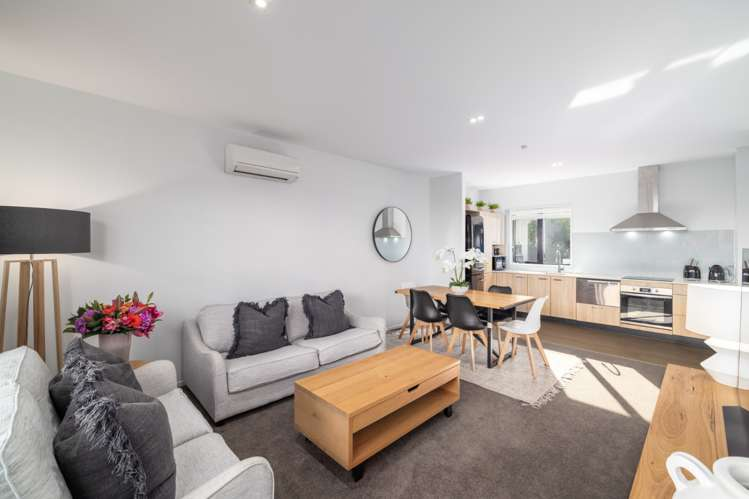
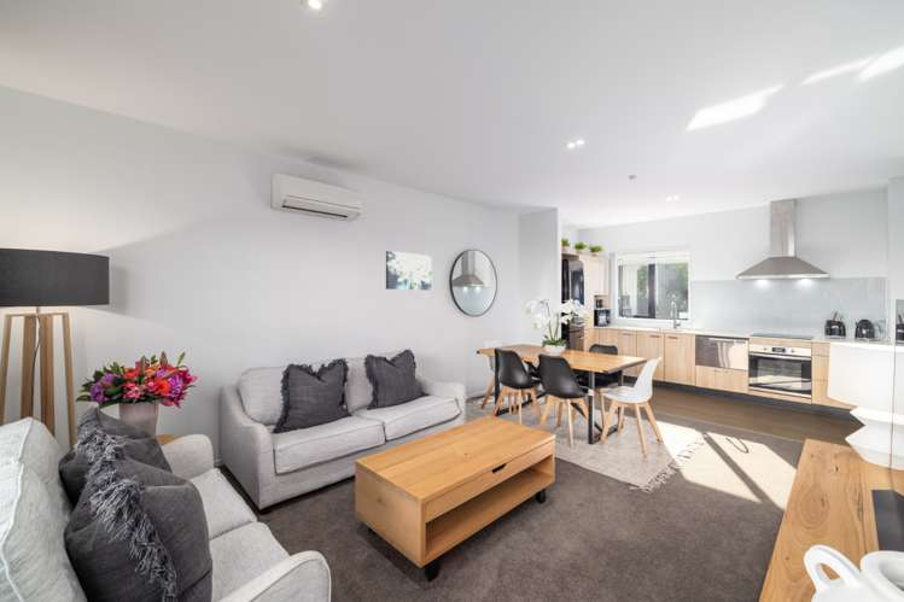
+ wall art [385,250,432,292]
